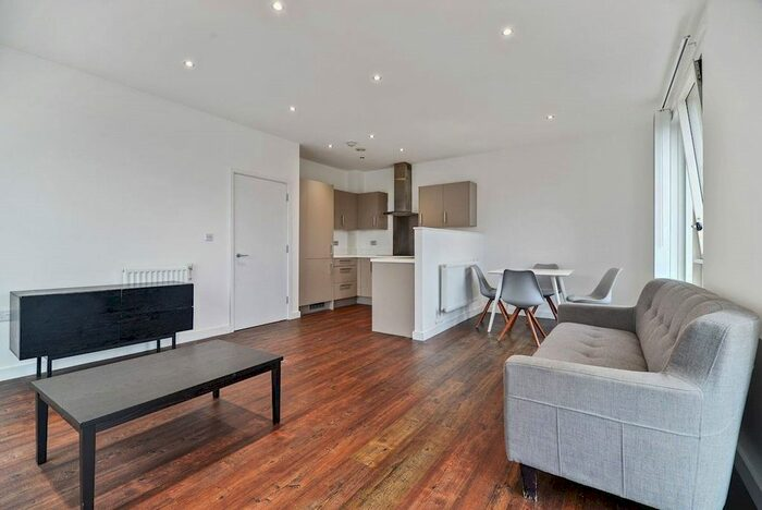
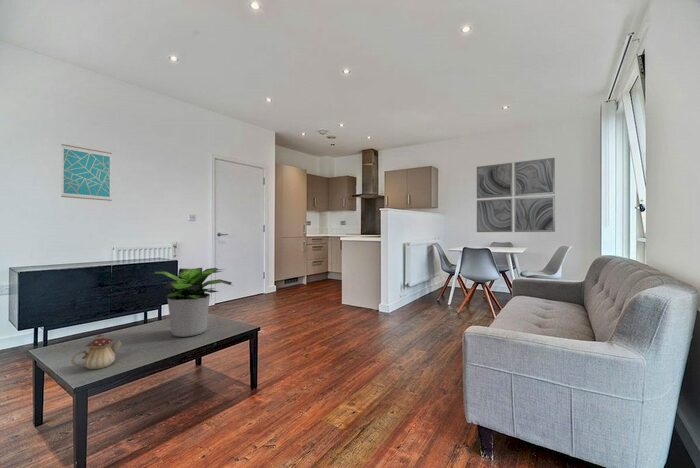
+ potted plant [149,267,234,338]
+ wall art [476,157,556,233]
+ teapot [70,333,123,370]
+ wall art [60,143,113,202]
